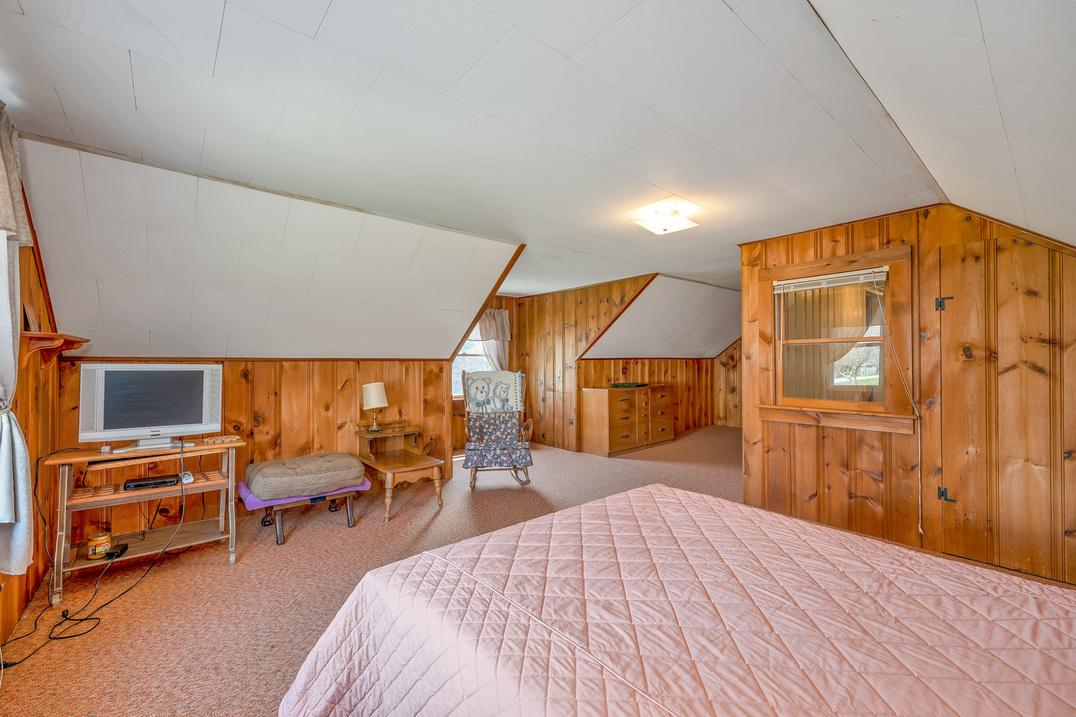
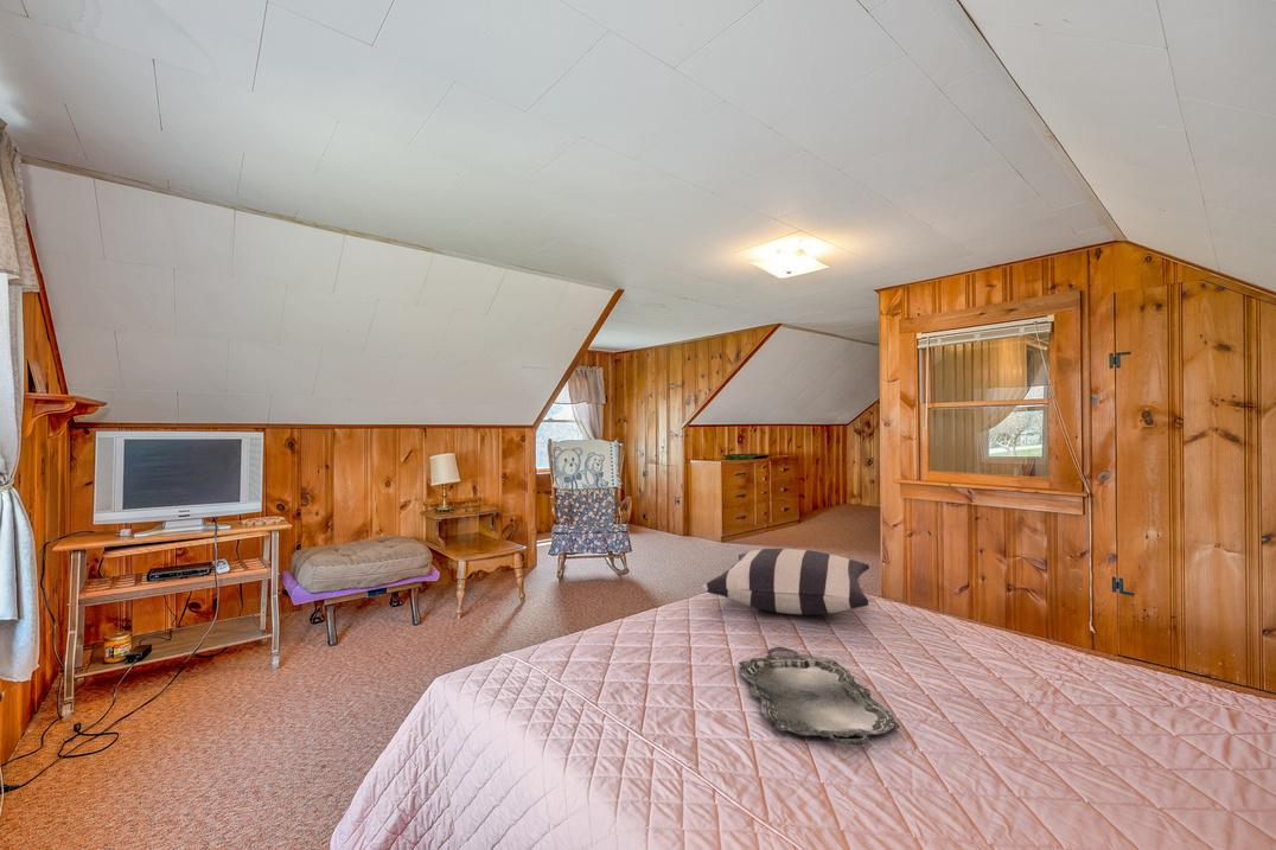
+ serving tray [738,646,901,746]
+ pillow [701,548,870,615]
